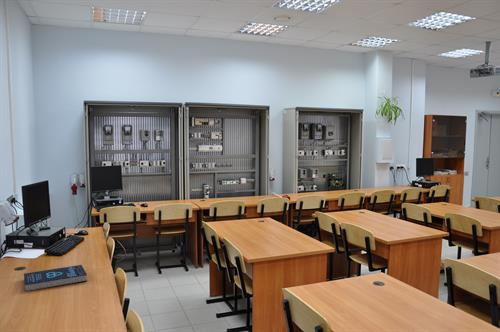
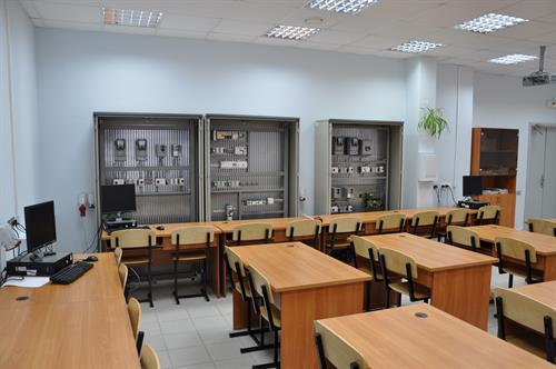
- book [23,264,88,292]
